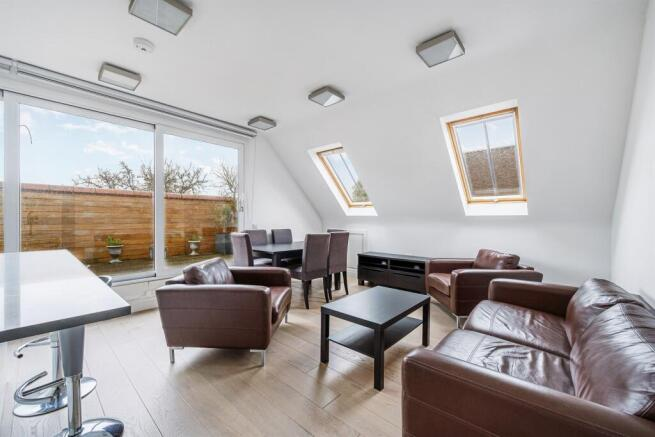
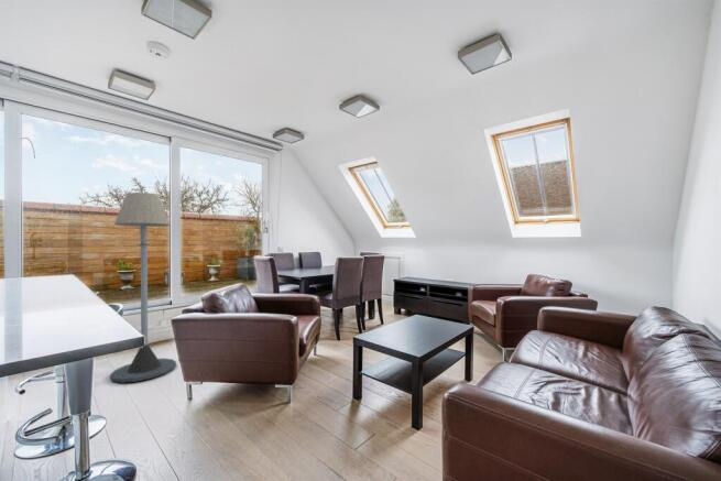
+ floor lamp [109,192,177,383]
